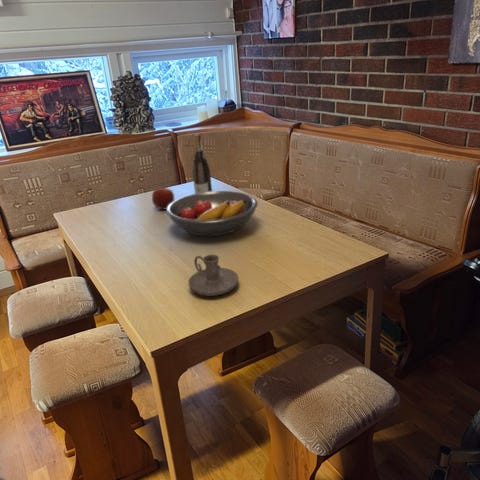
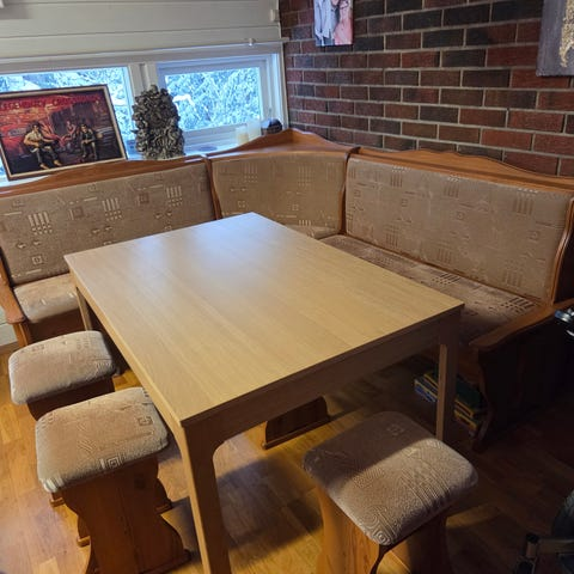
- wine bottle [191,133,213,194]
- fruit bowl [165,190,259,237]
- apple [151,185,175,211]
- candle holder [187,253,239,297]
